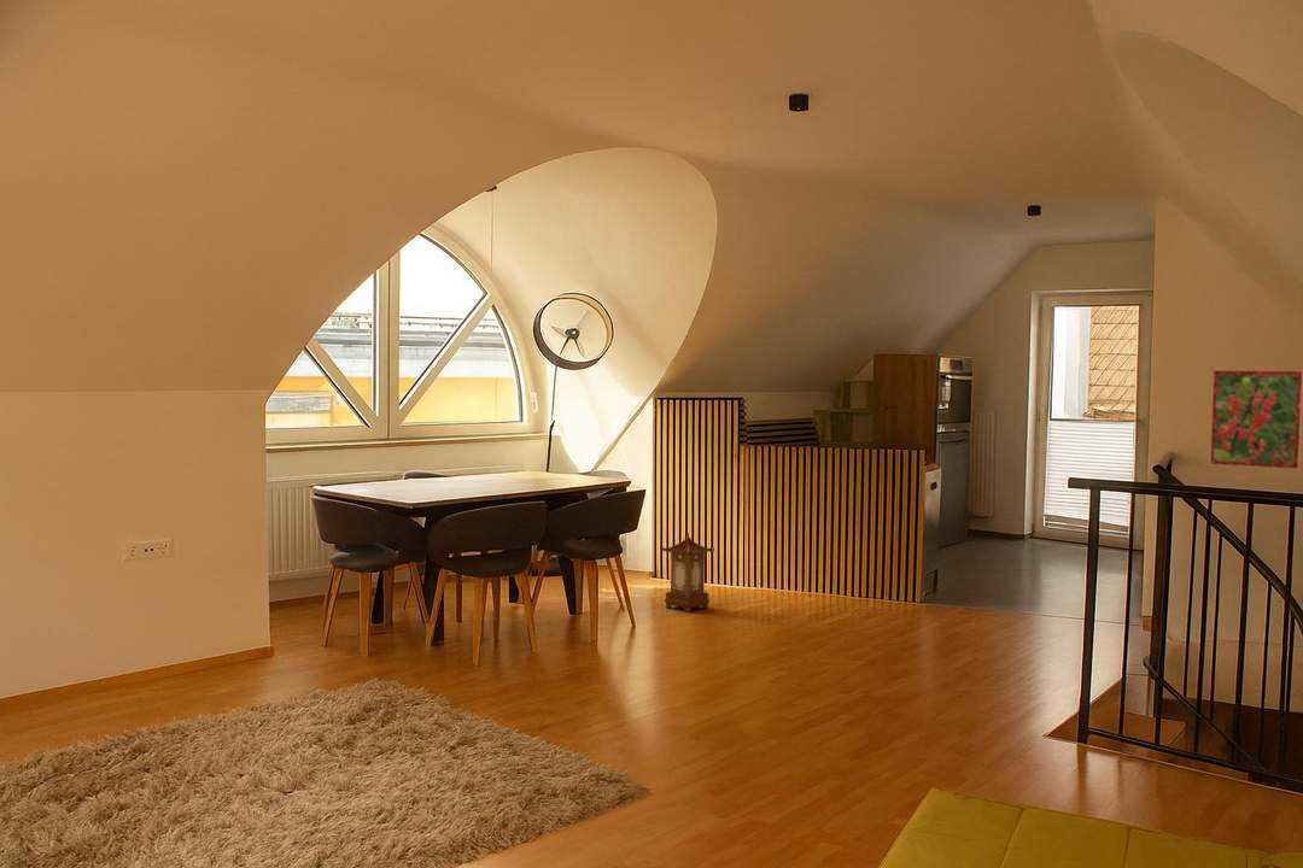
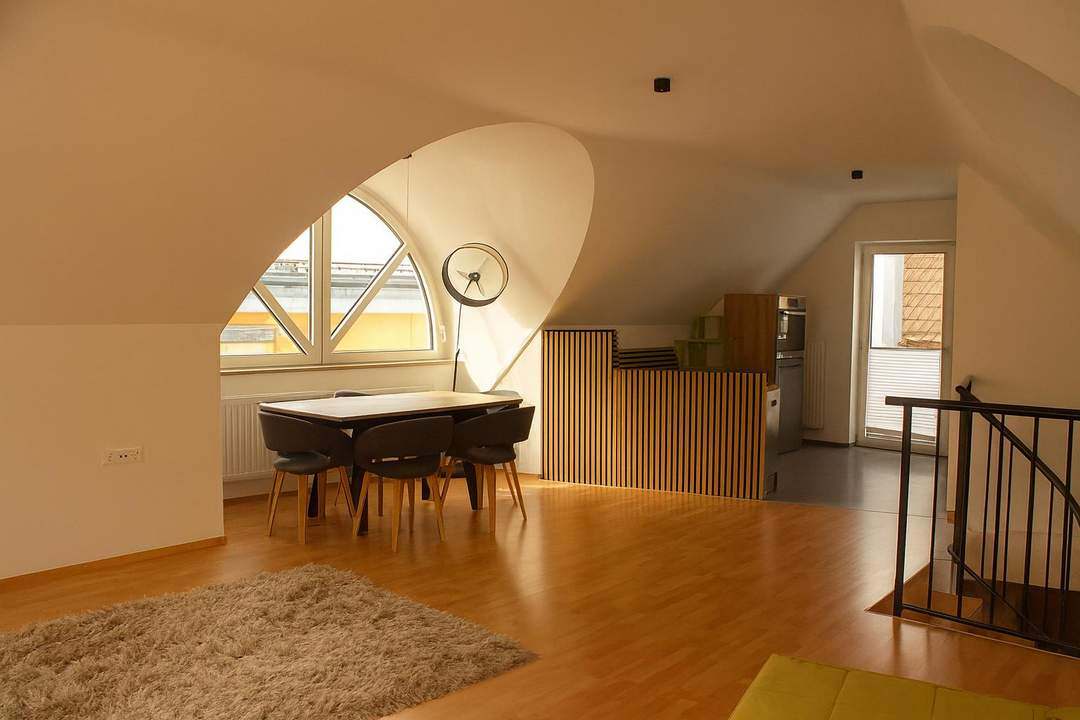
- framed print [1209,369,1303,471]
- lantern [660,532,715,614]
